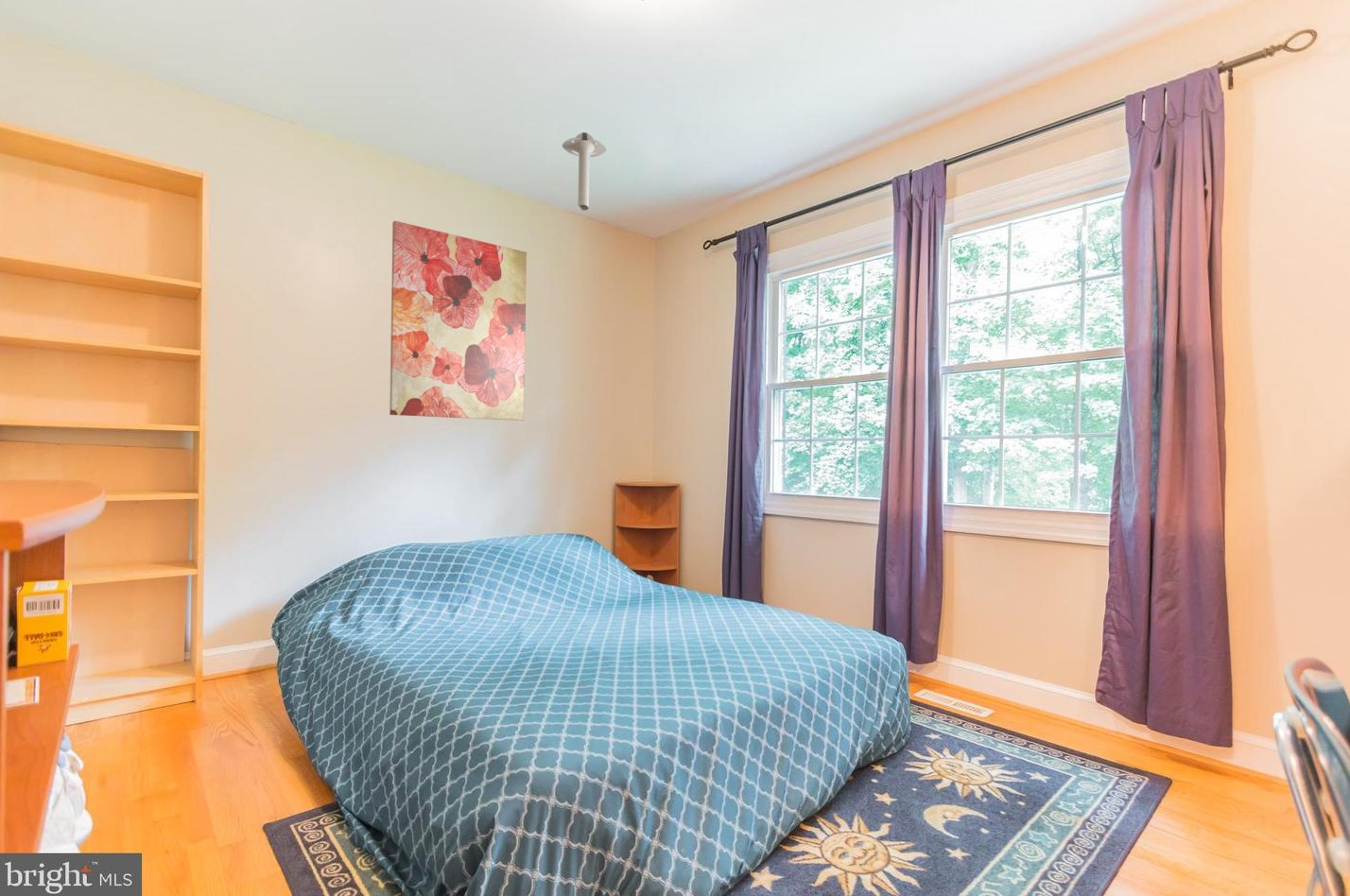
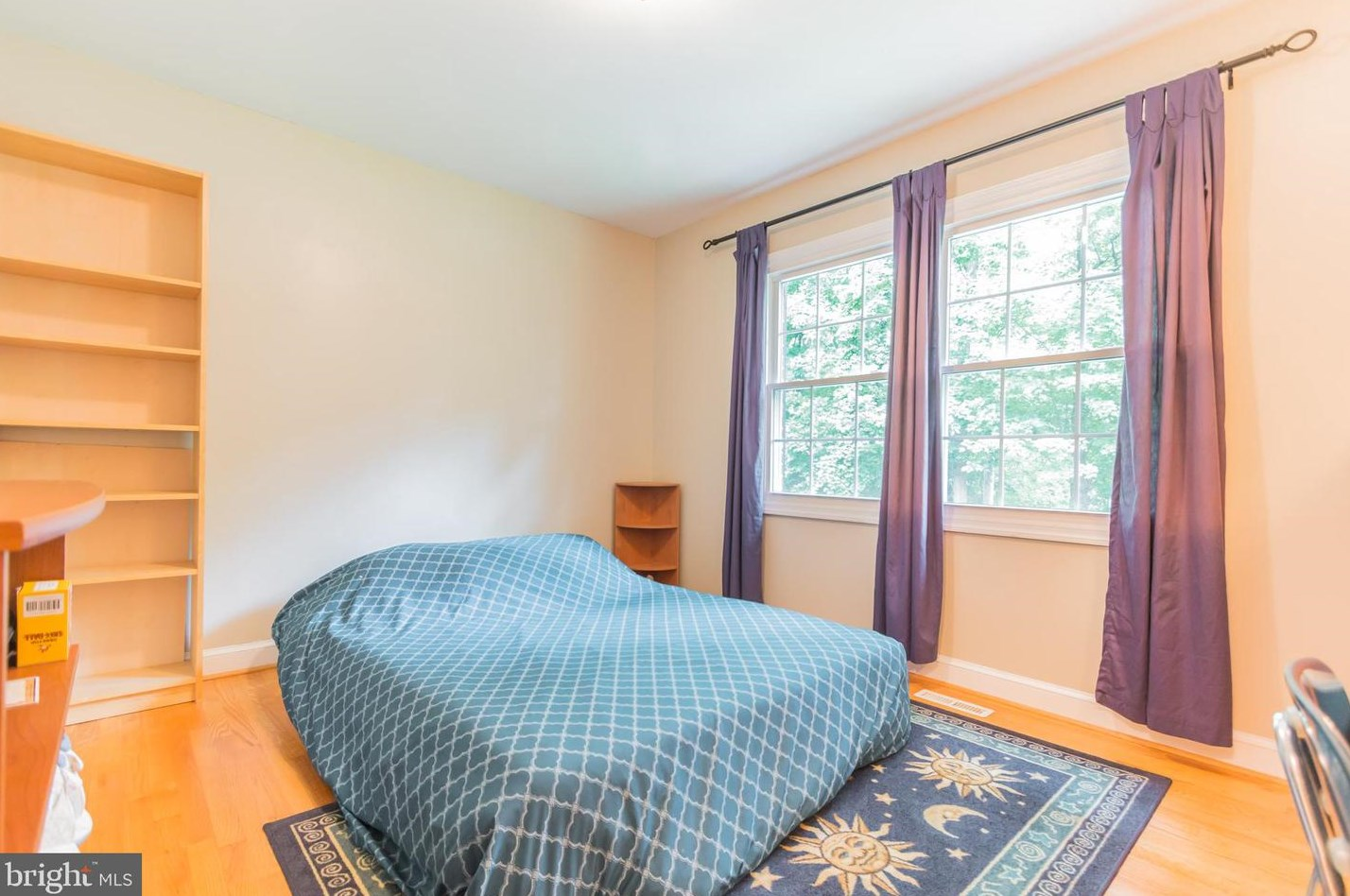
- wall art [389,220,528,422]
- ceiling light [562,131,607,212]
